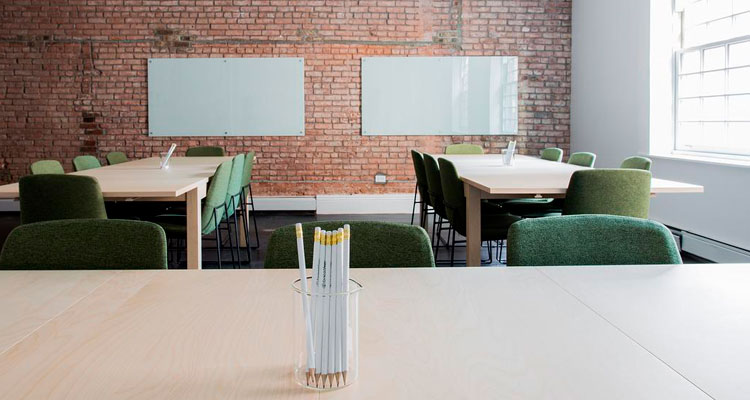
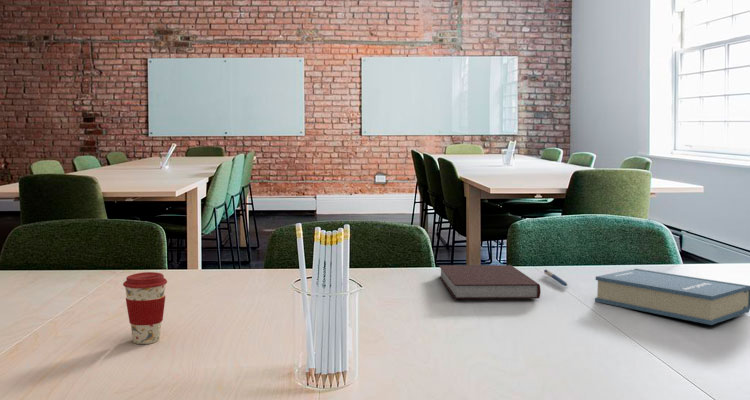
+ coffee cup [122,271,168,345]
+ hardback book [594,268,750,326]
+ pen [543,268,568,287]
+ notebook [438,264,542,300]
